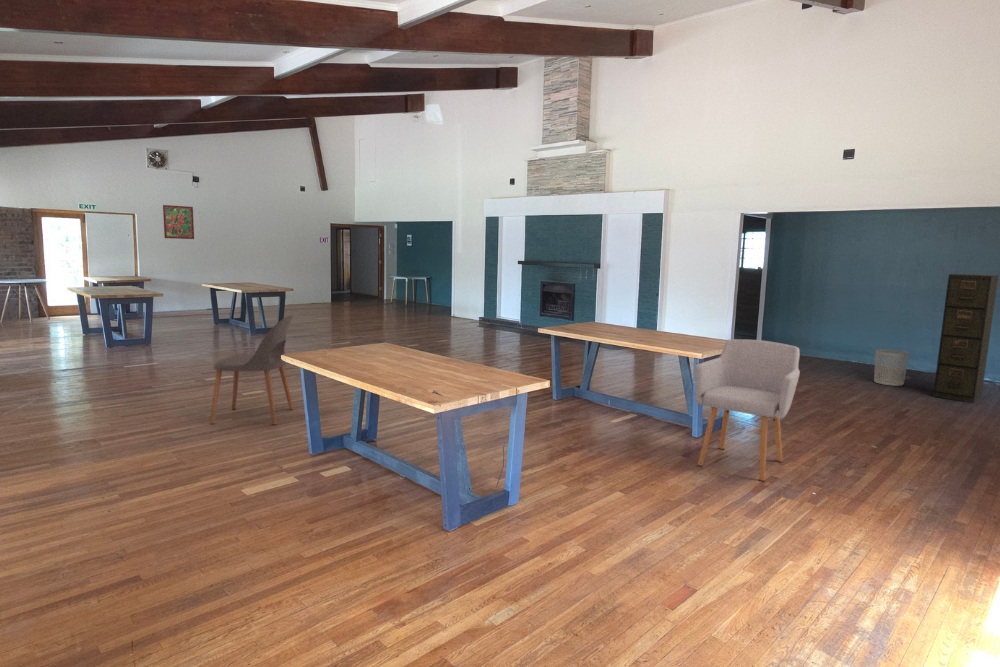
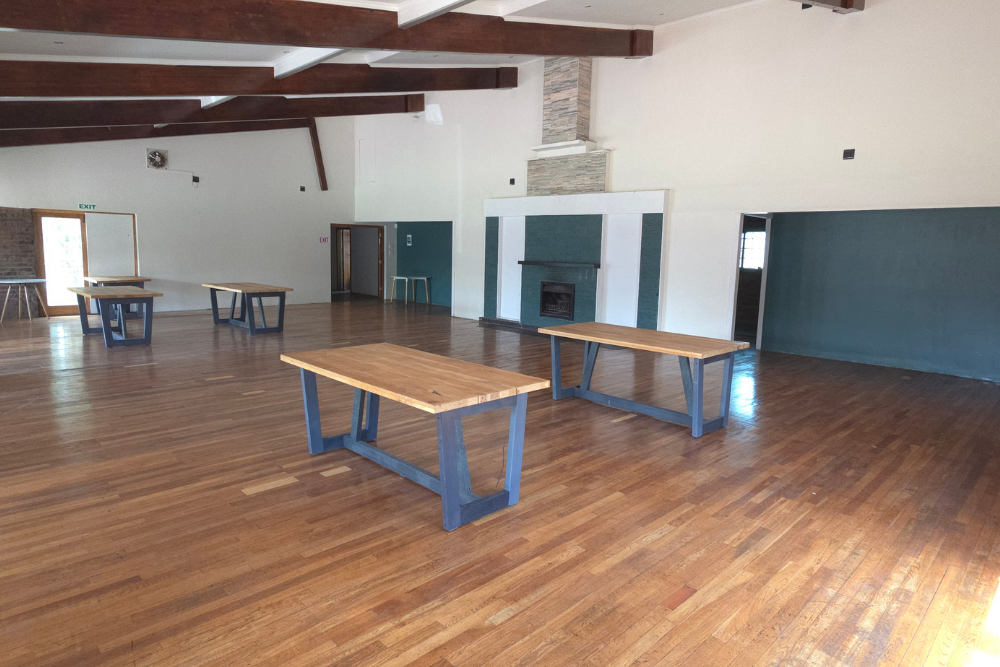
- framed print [162,204,195,240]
- filing cabinet [932,273,1000,404]
- chair [694,338,801,482]
- chair [209,314,295,426]
- waste bin [873,348,910,387]
